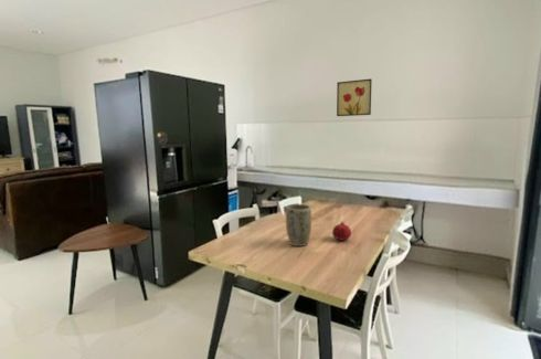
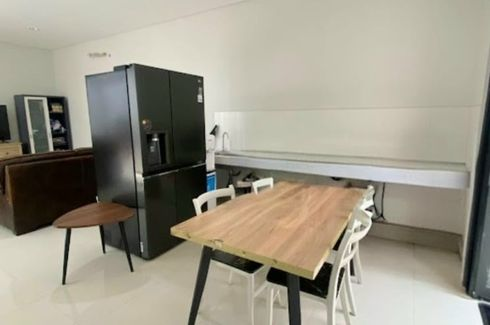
- fruit [331,221,352,242]
- wall art [336,78,373,117]
- plant pot [285,203,312,247]
